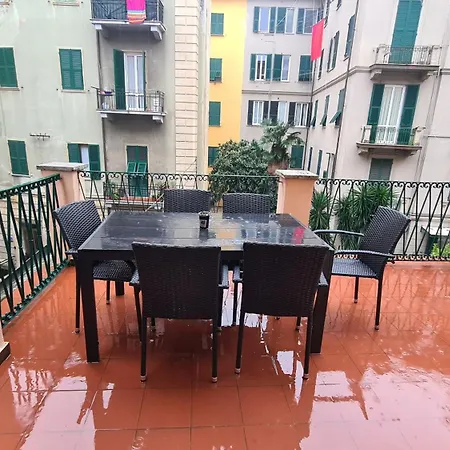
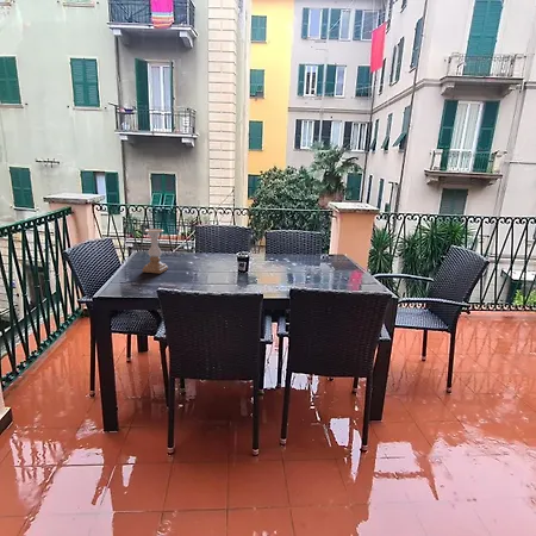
+ candle holder [142,228,169,274]
